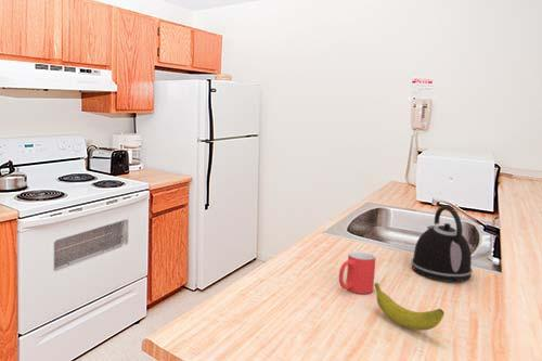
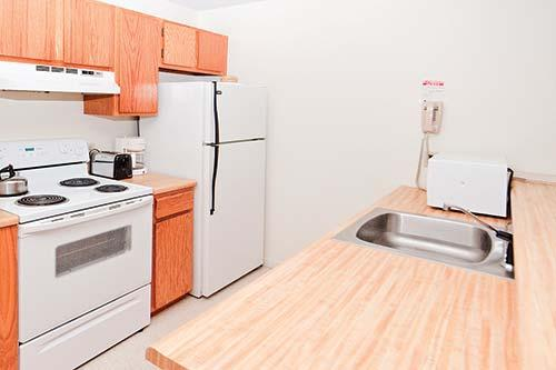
- mug [338,250,377,295]
- banana [374,282,446,332]
- kettle [411,204,474,283]
